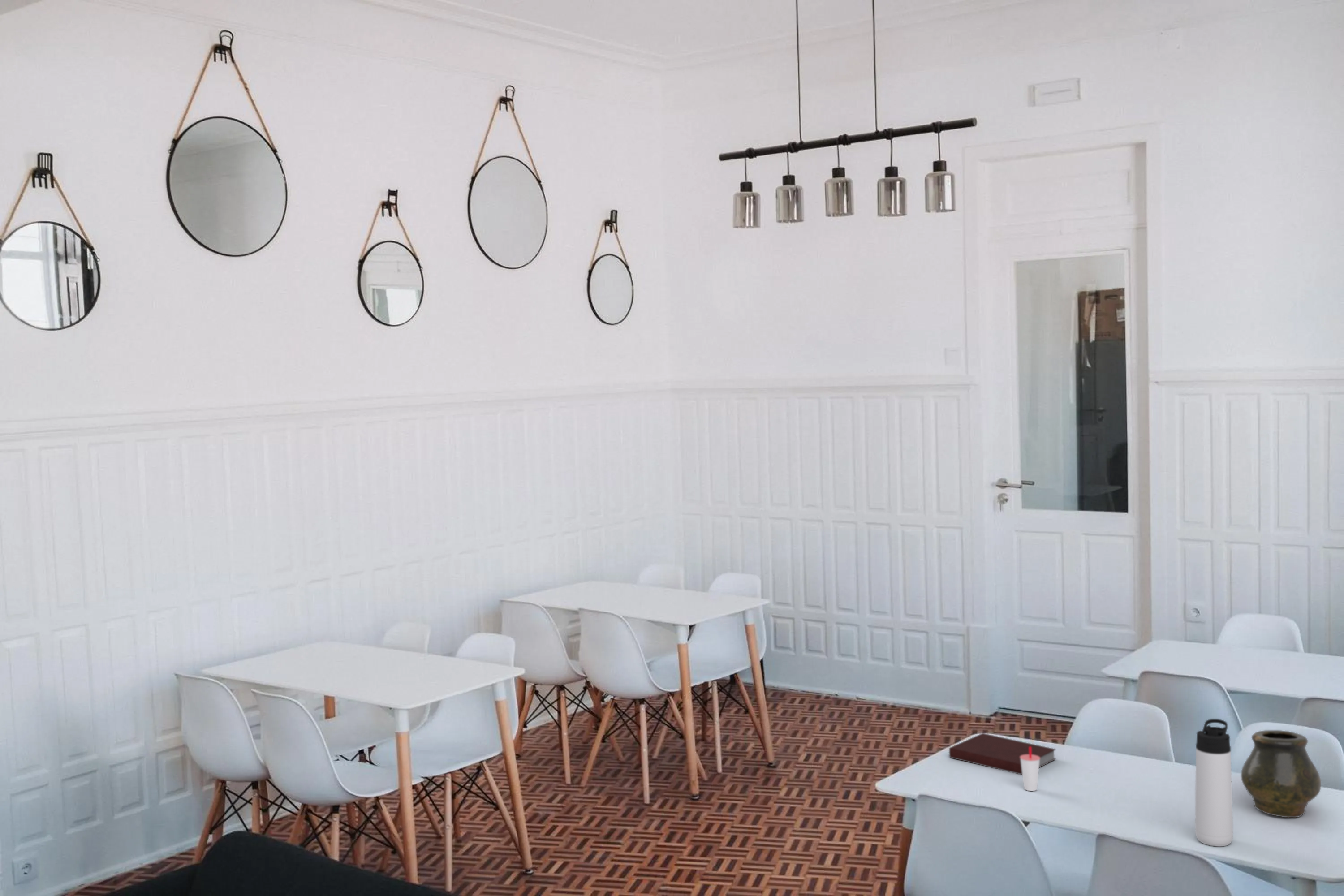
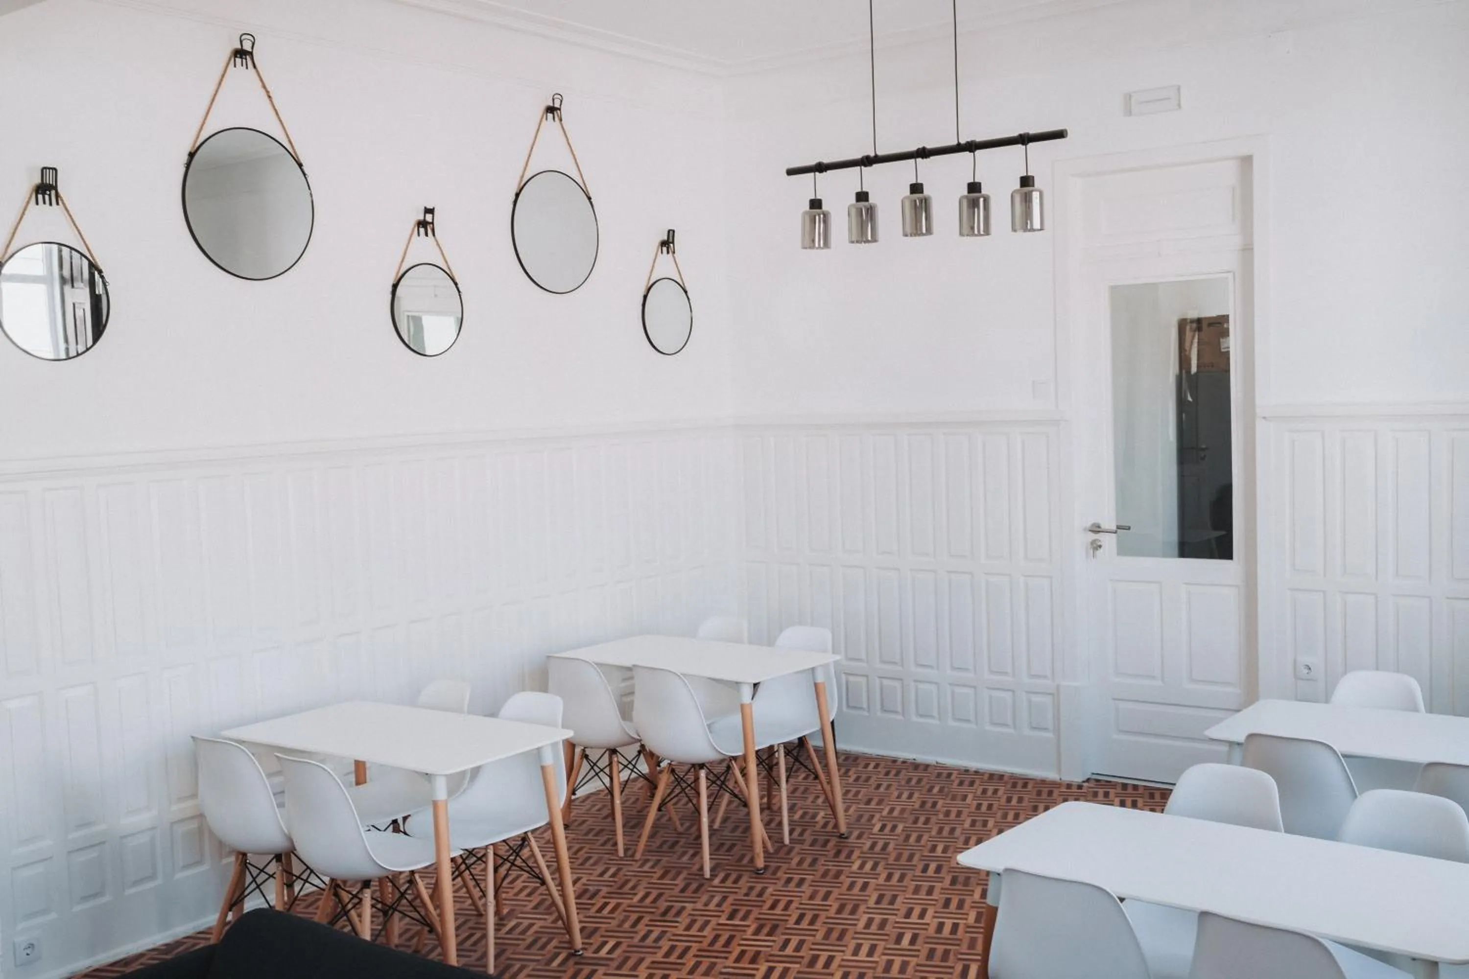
- vase [1241,730,1322,818]
- notebook [948,732,1057,775]
- thermos bottle [1195,719,1233,847]
- cup [1020,747,1040,792]
